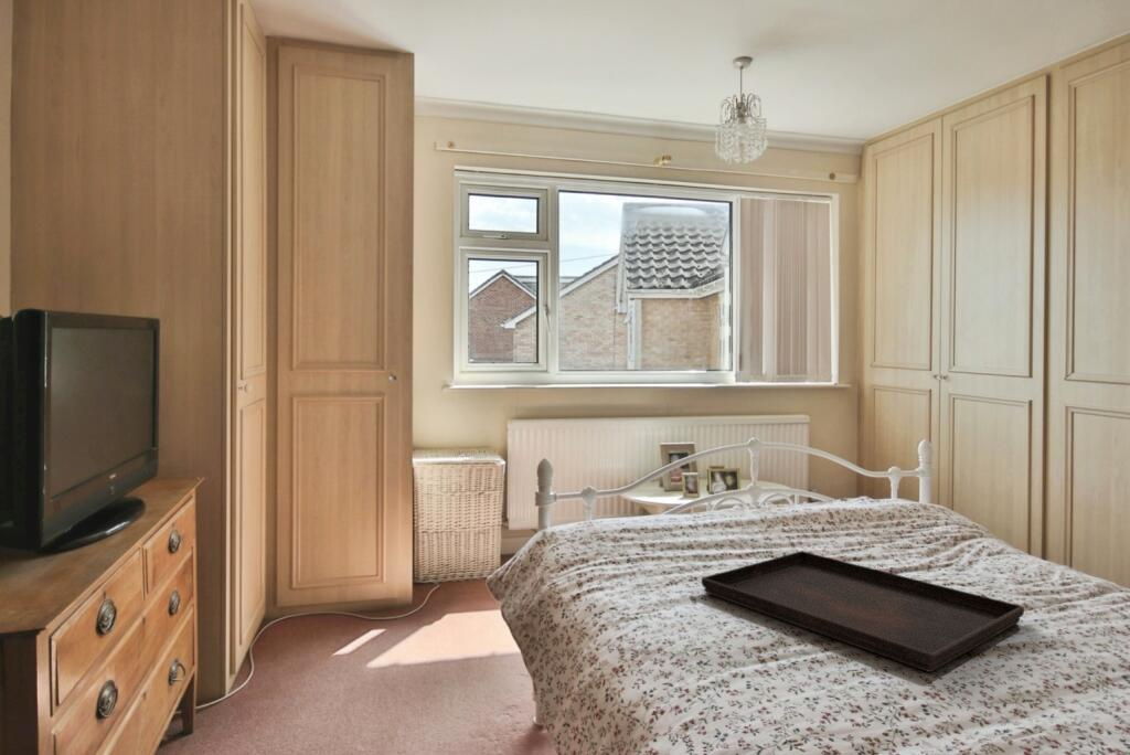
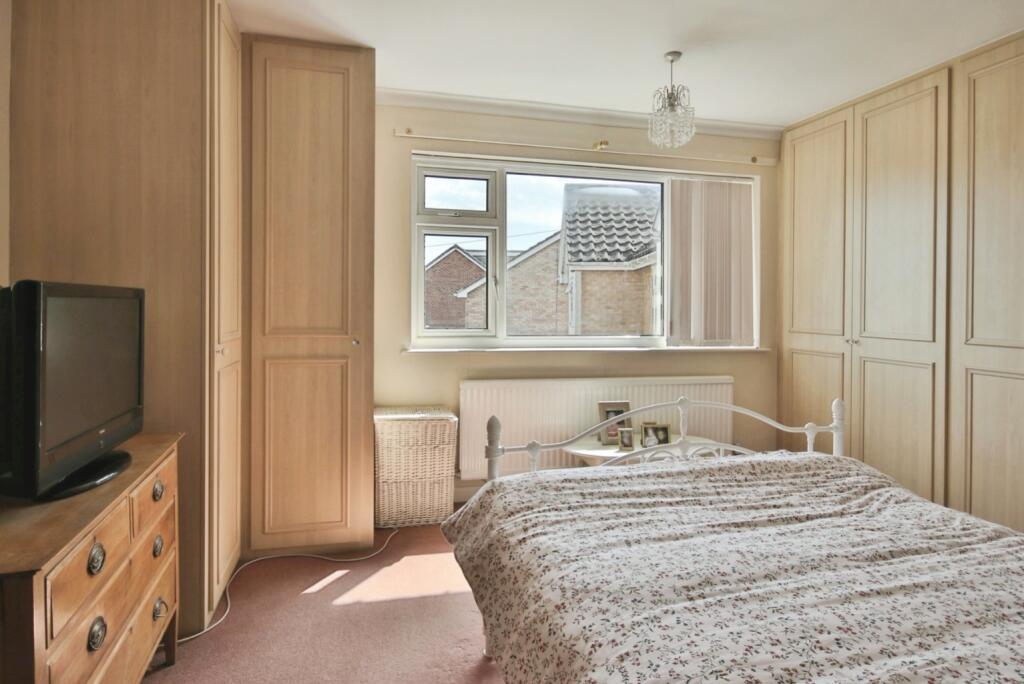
- serving tray [701,550,1025,673]
